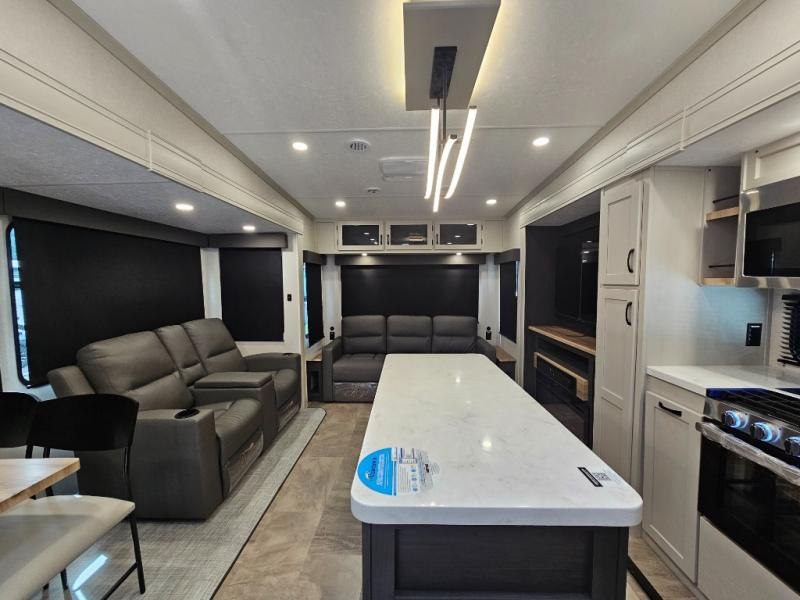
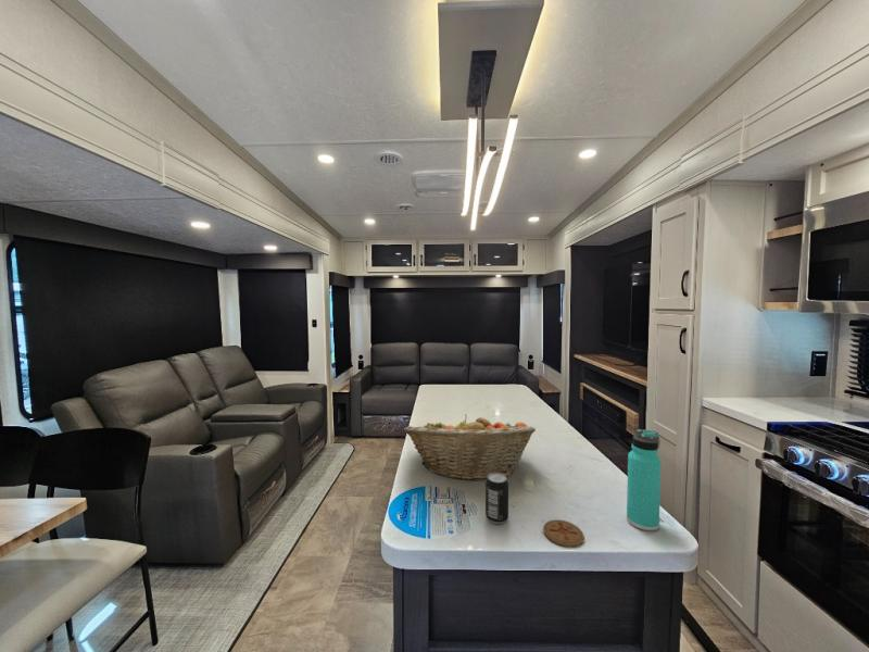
+ coaster [542,518,585,548]
+ thermos bottle [626,428,663,532]
+ fruit basket [403,413,537,481]
+ beverage can [484,473,509,525]
